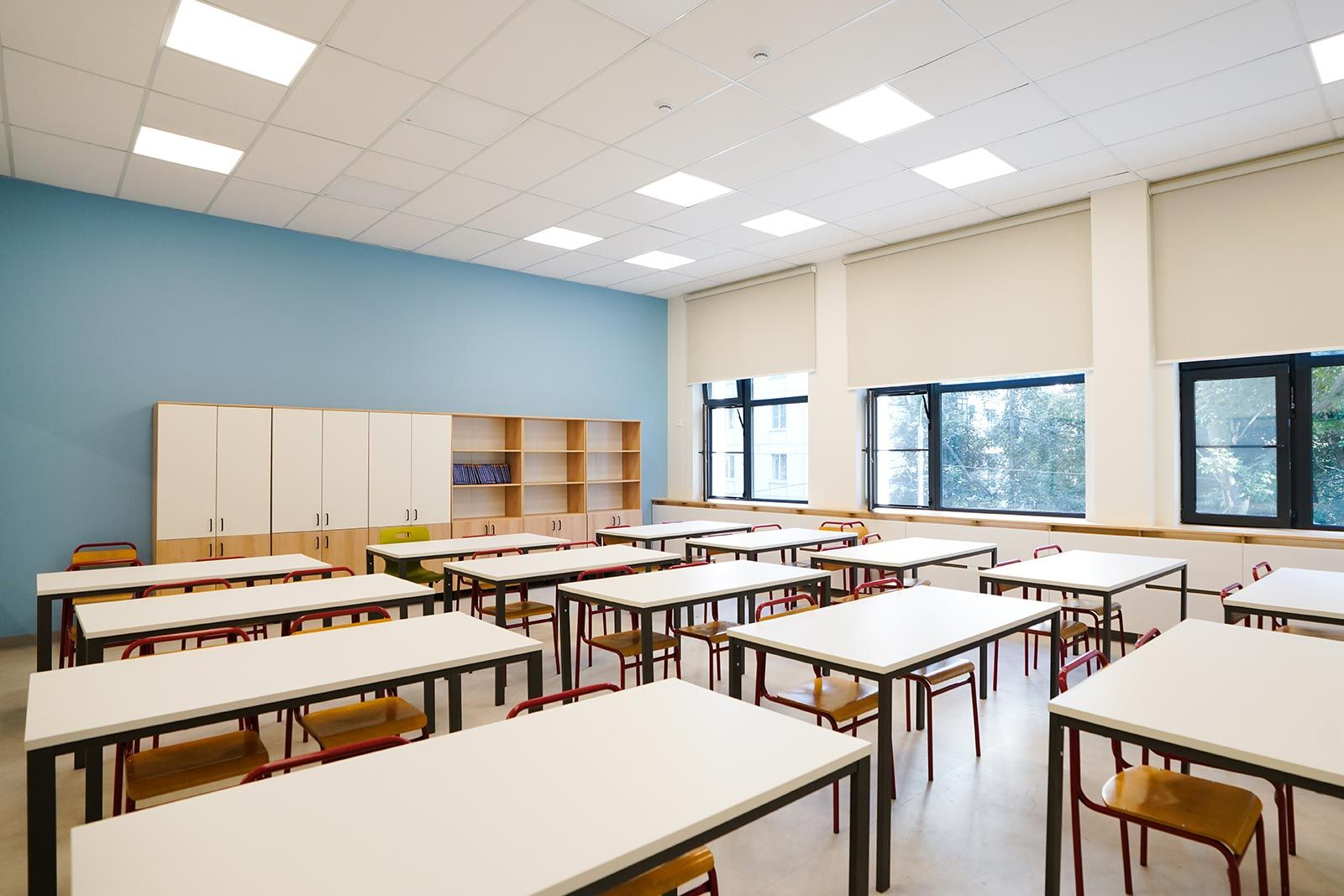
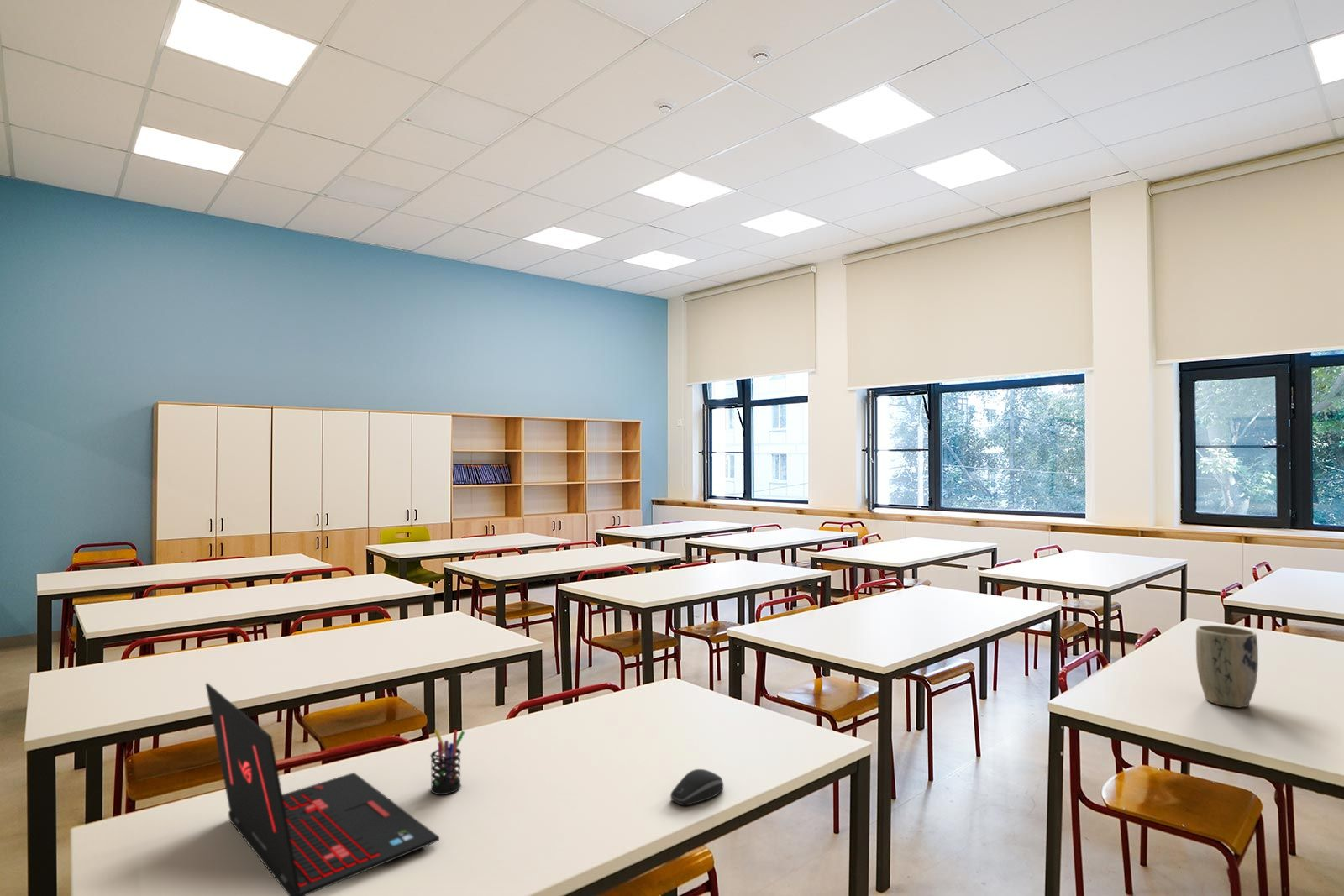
+ pen holder [429,728,465,795]
+ laptop [205,682,440,896]
+ computer mouse [669,768,724,806]
+ plant pot [1195,625,1259,709]
